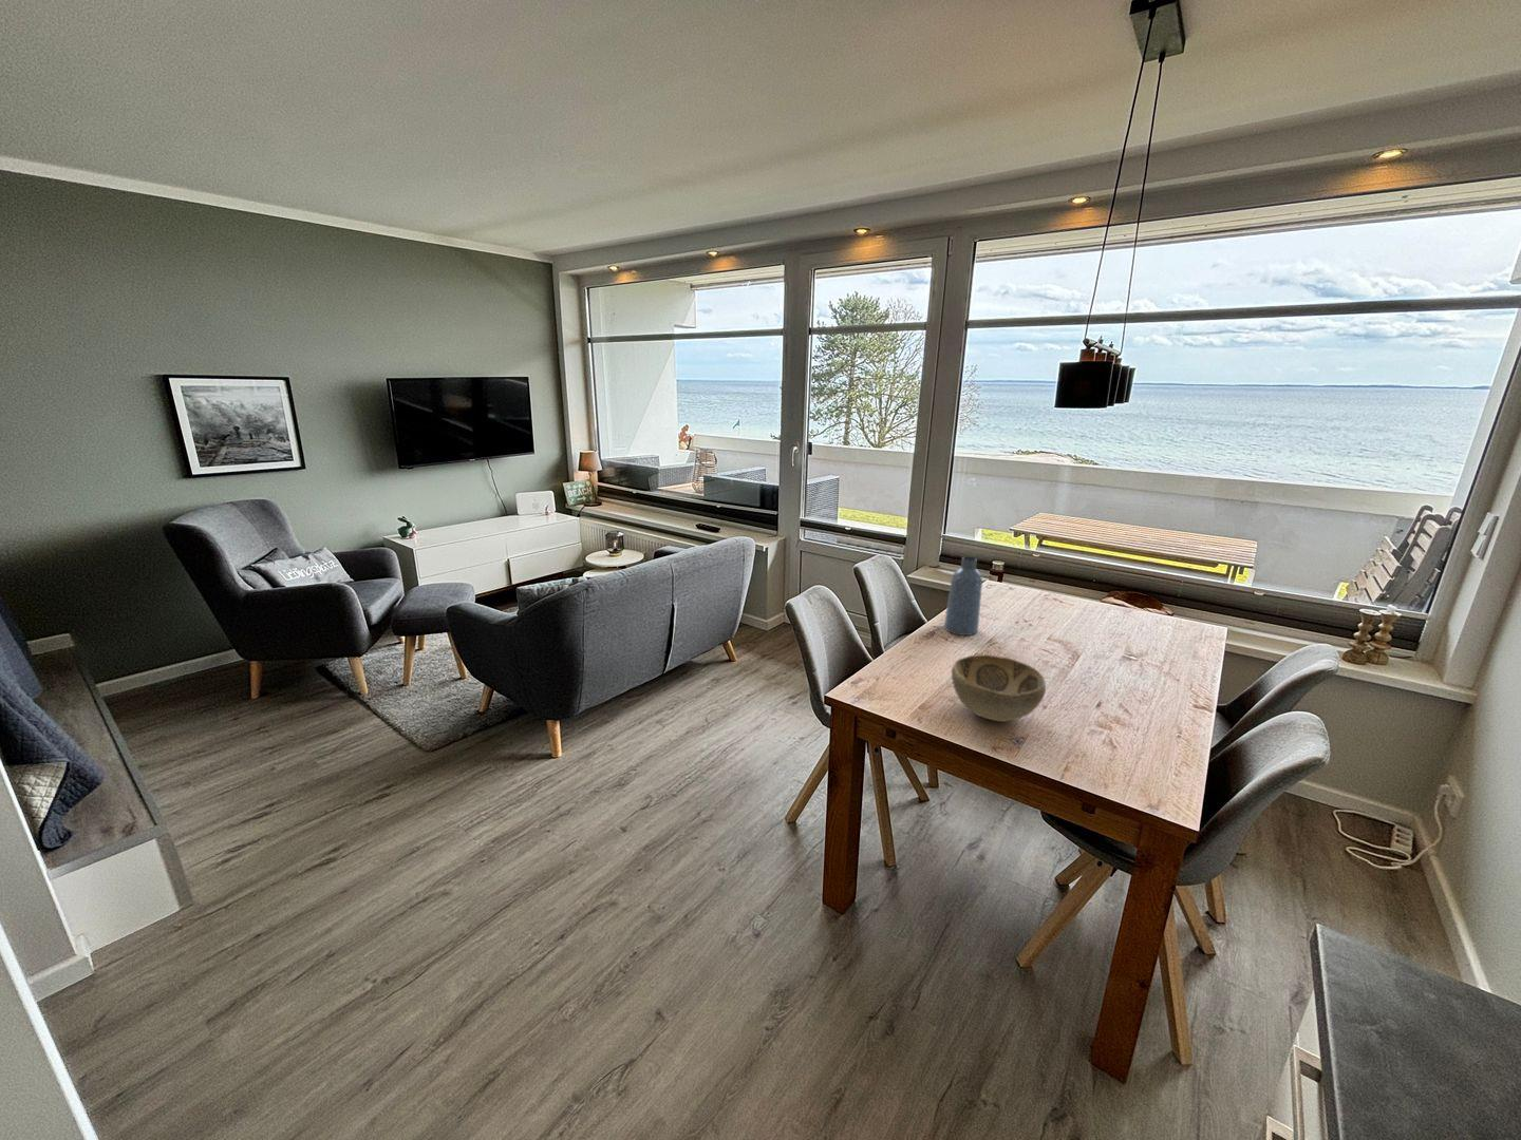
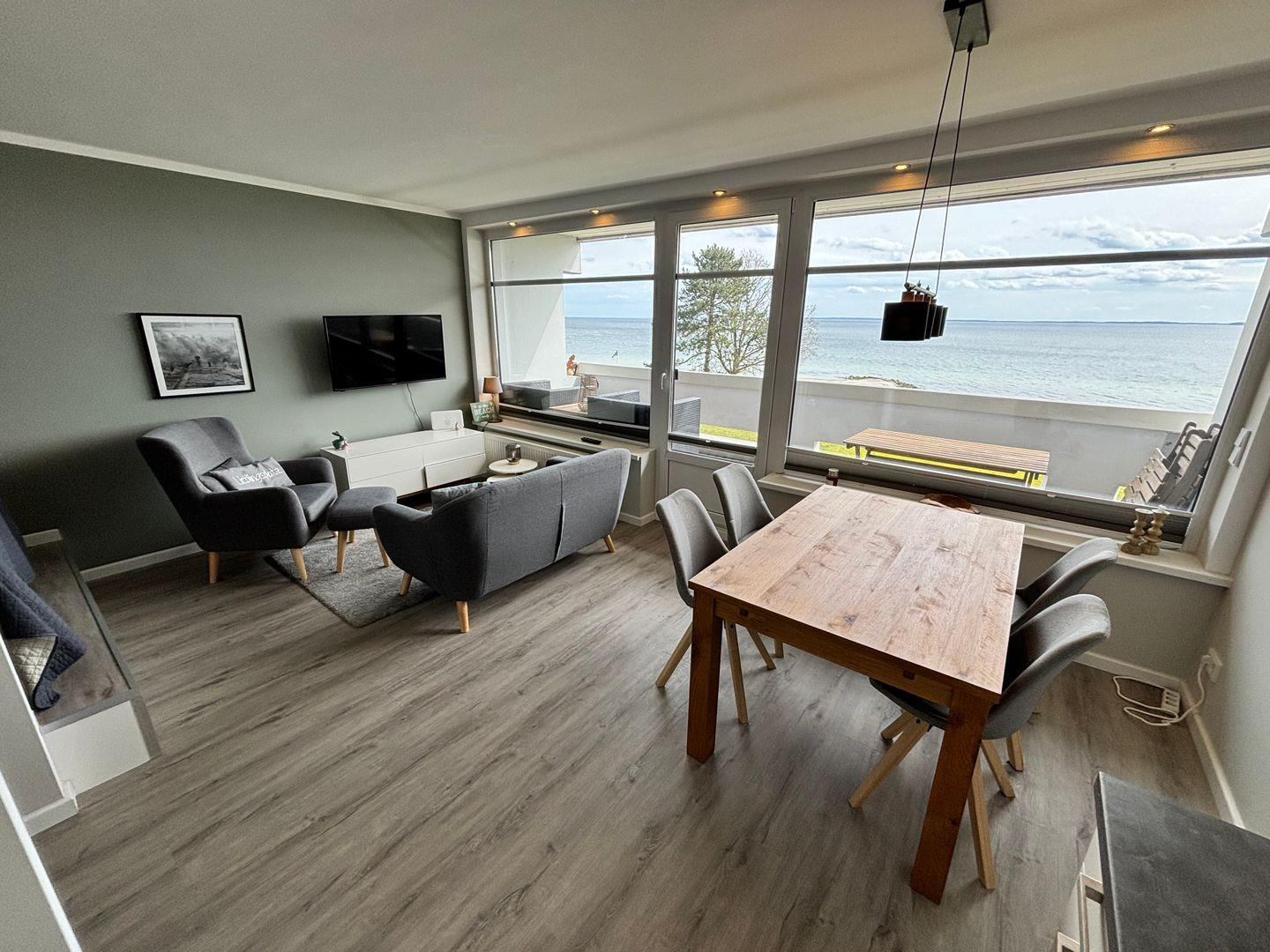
- vase [944,557,983,637]
- decorative bowl [951,654,1047,723]
